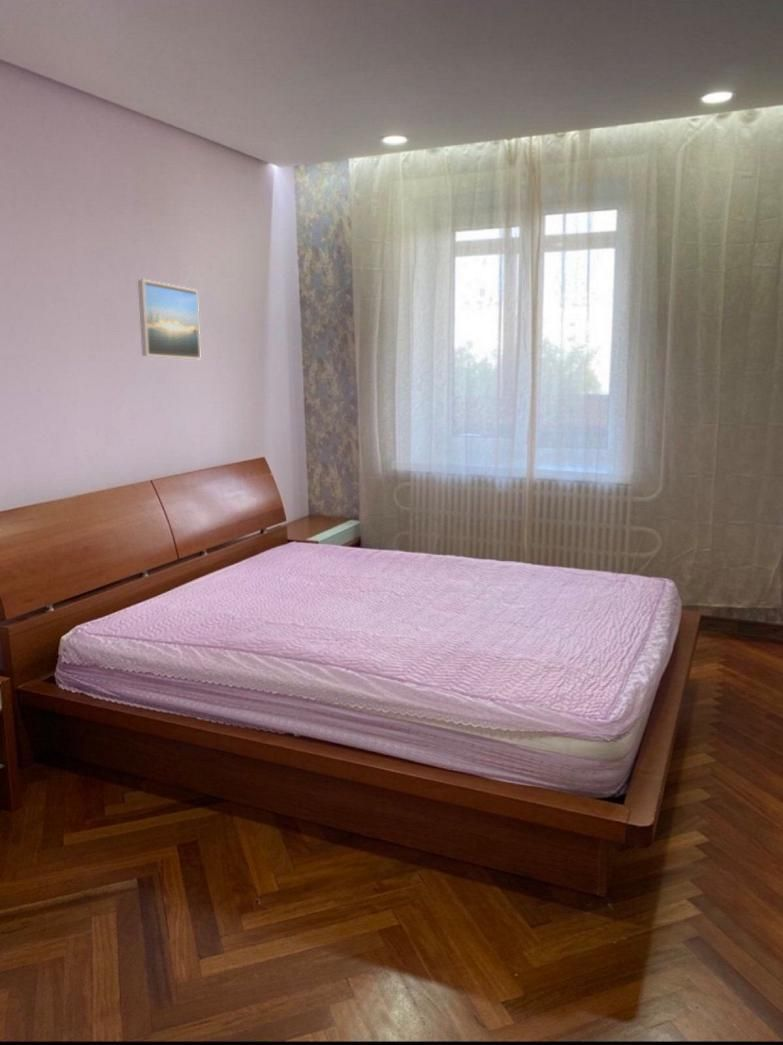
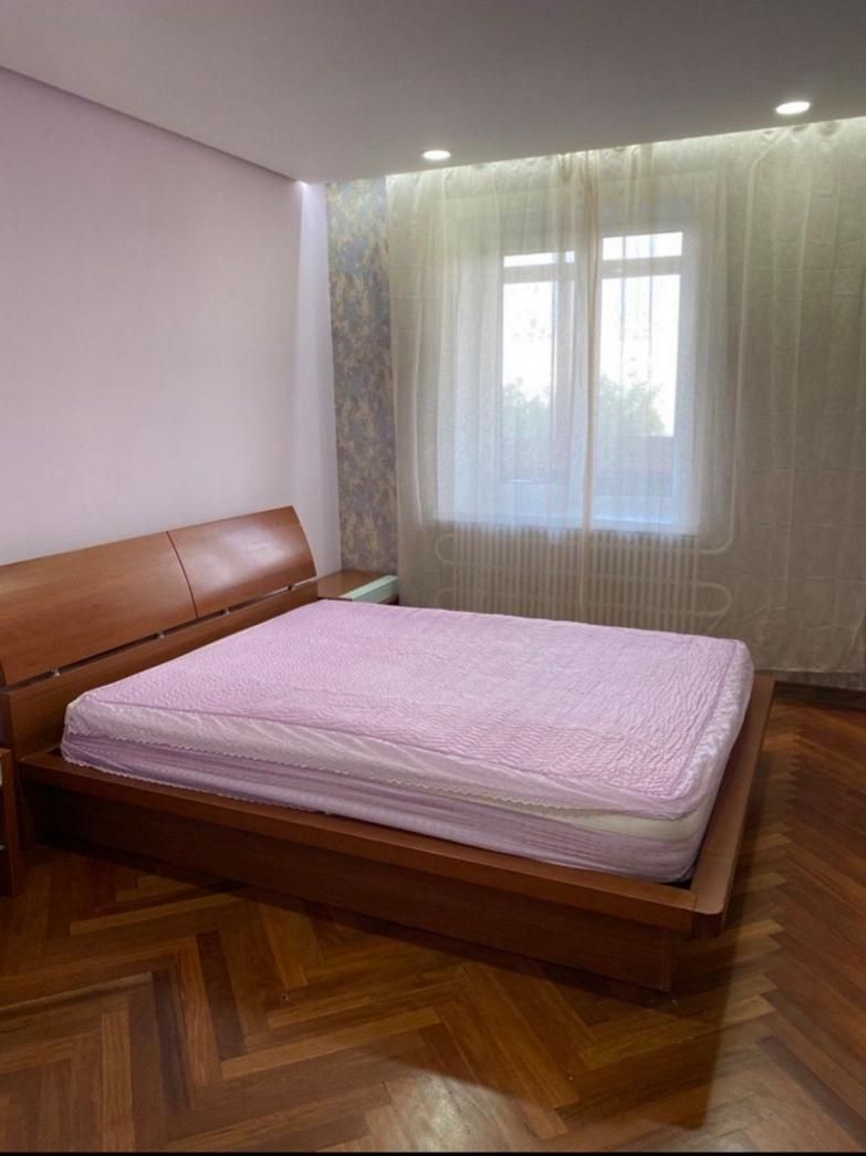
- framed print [137,279,202,360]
